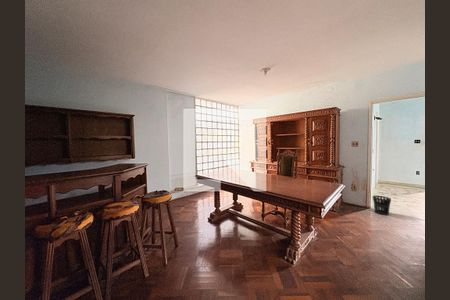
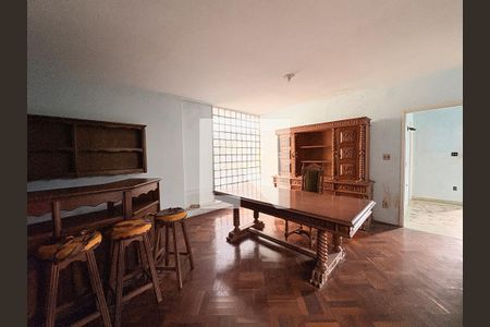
- wastebasket [372,195,392,216]
